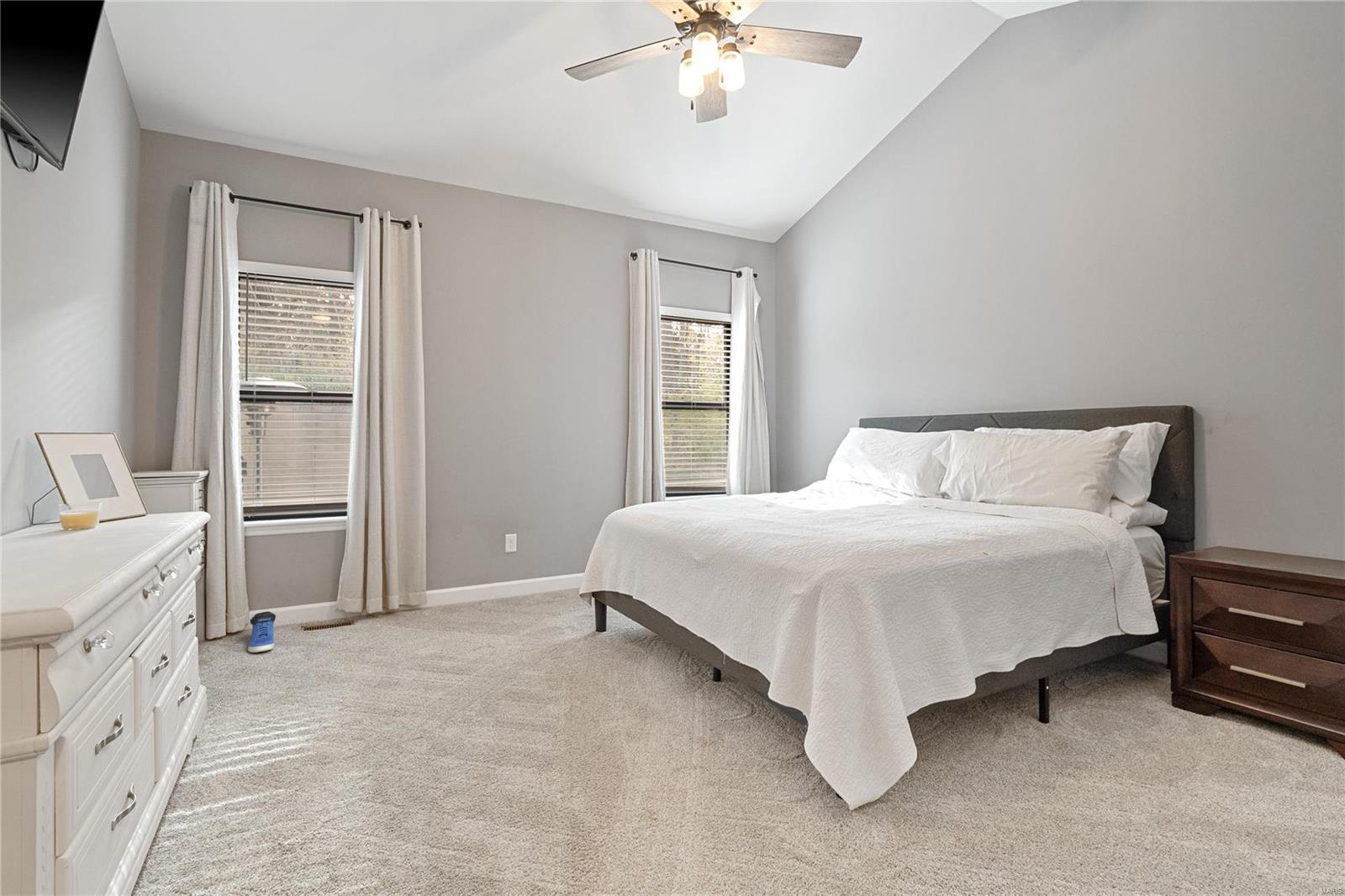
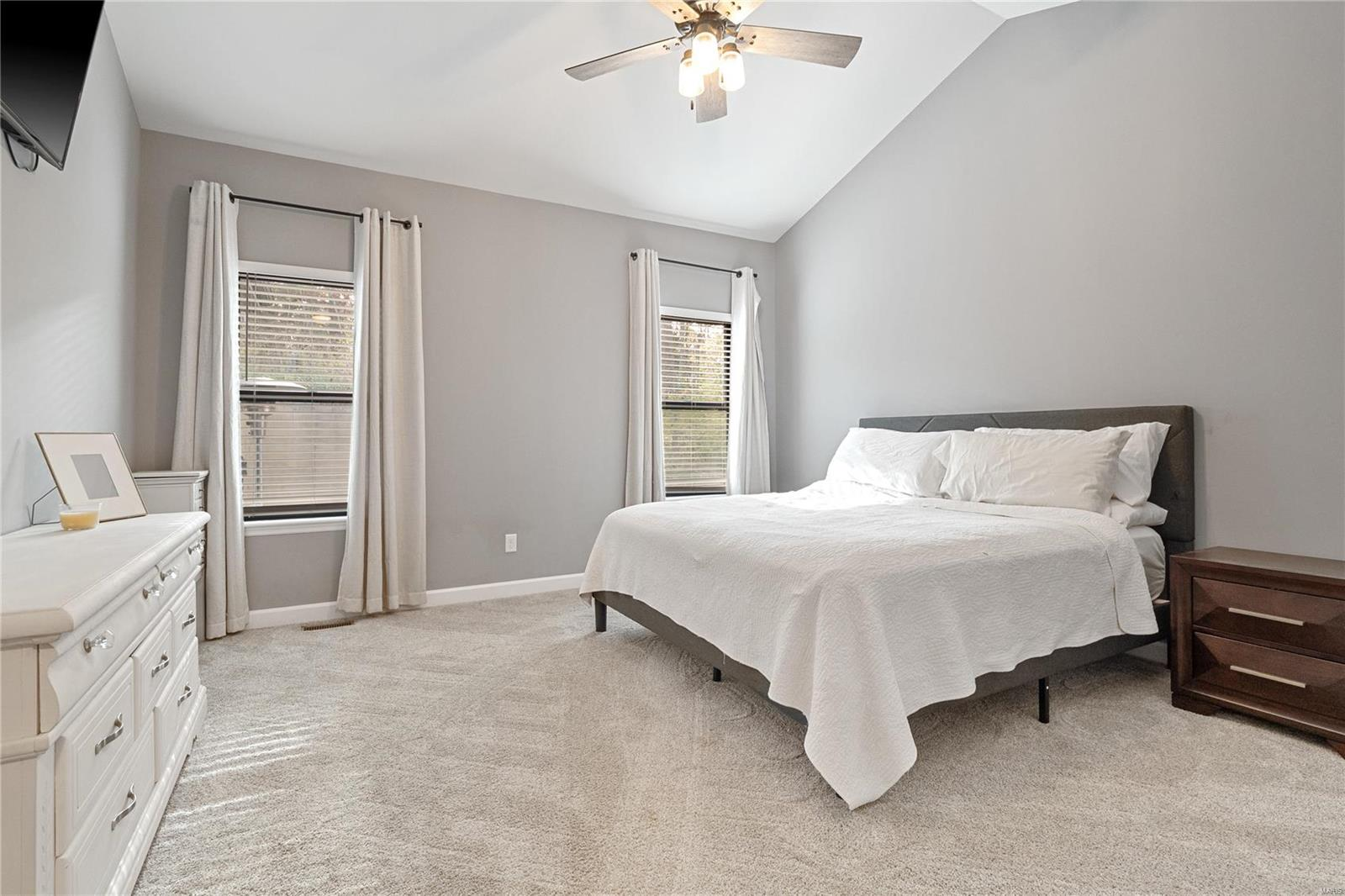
- sneaker [247,610,277,653]
